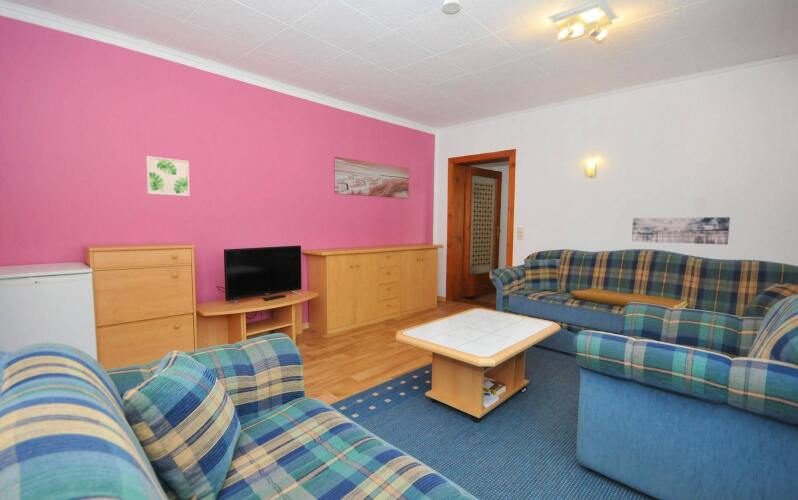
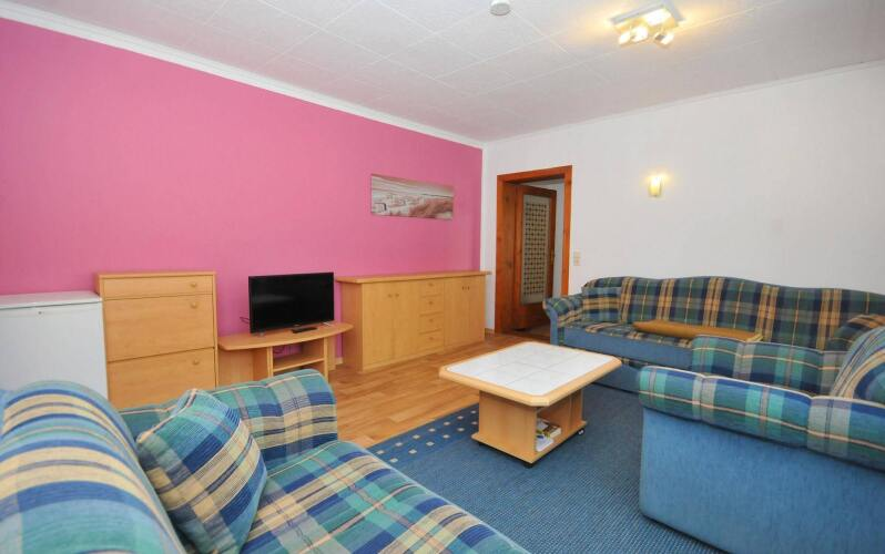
- wall art [631,216,731,246]
- wall art [145,155,190,197]
